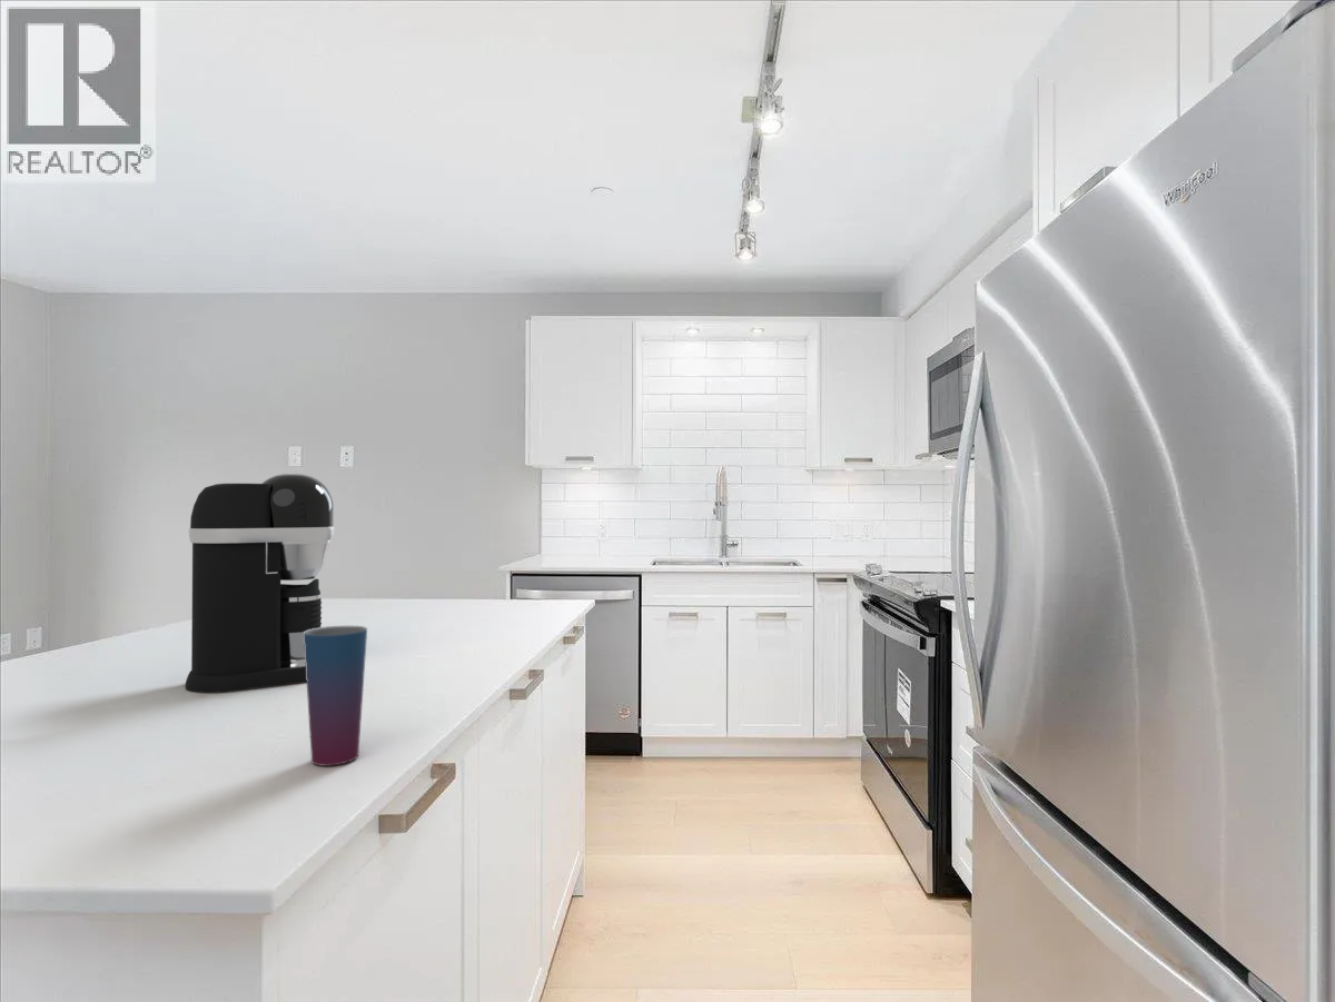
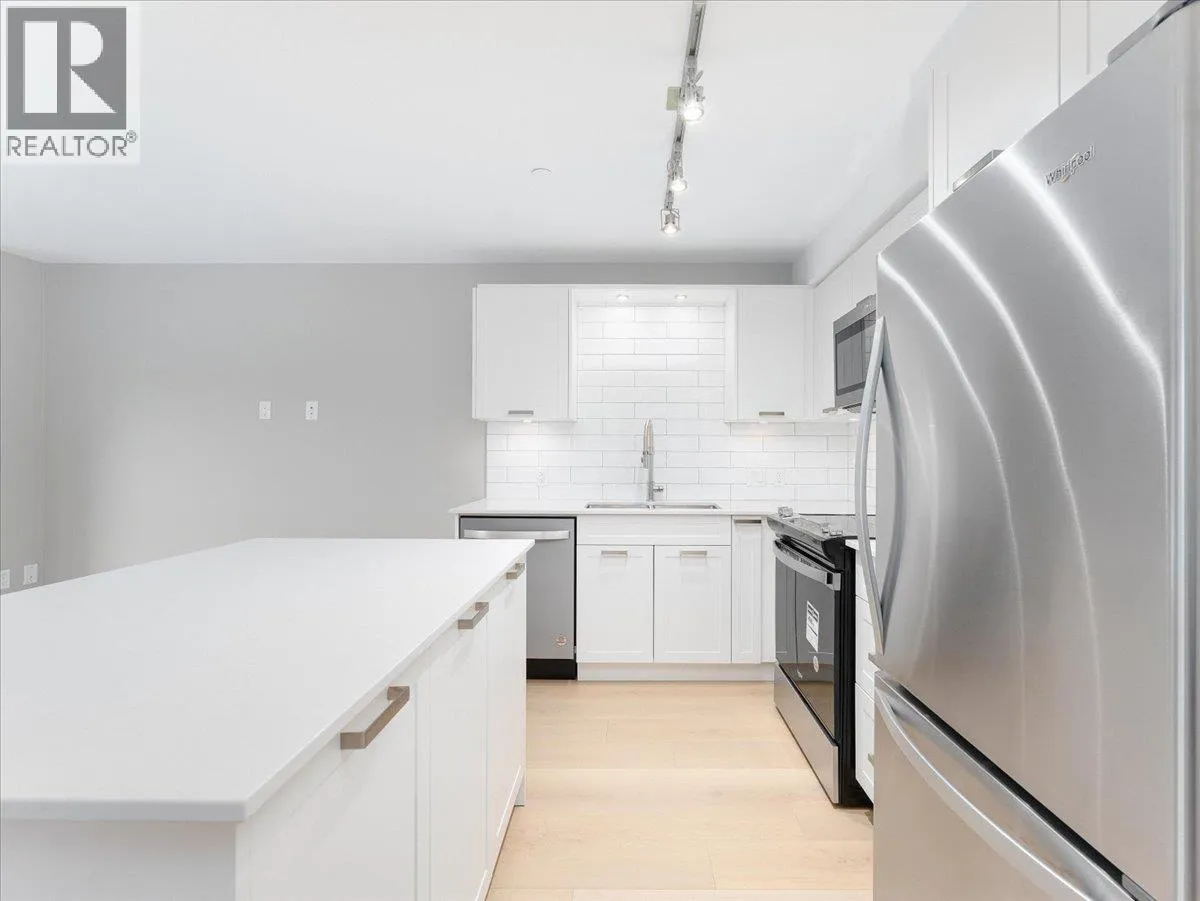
- cup [304,625,368,767]
- coffee maker [184,473,336,693]
